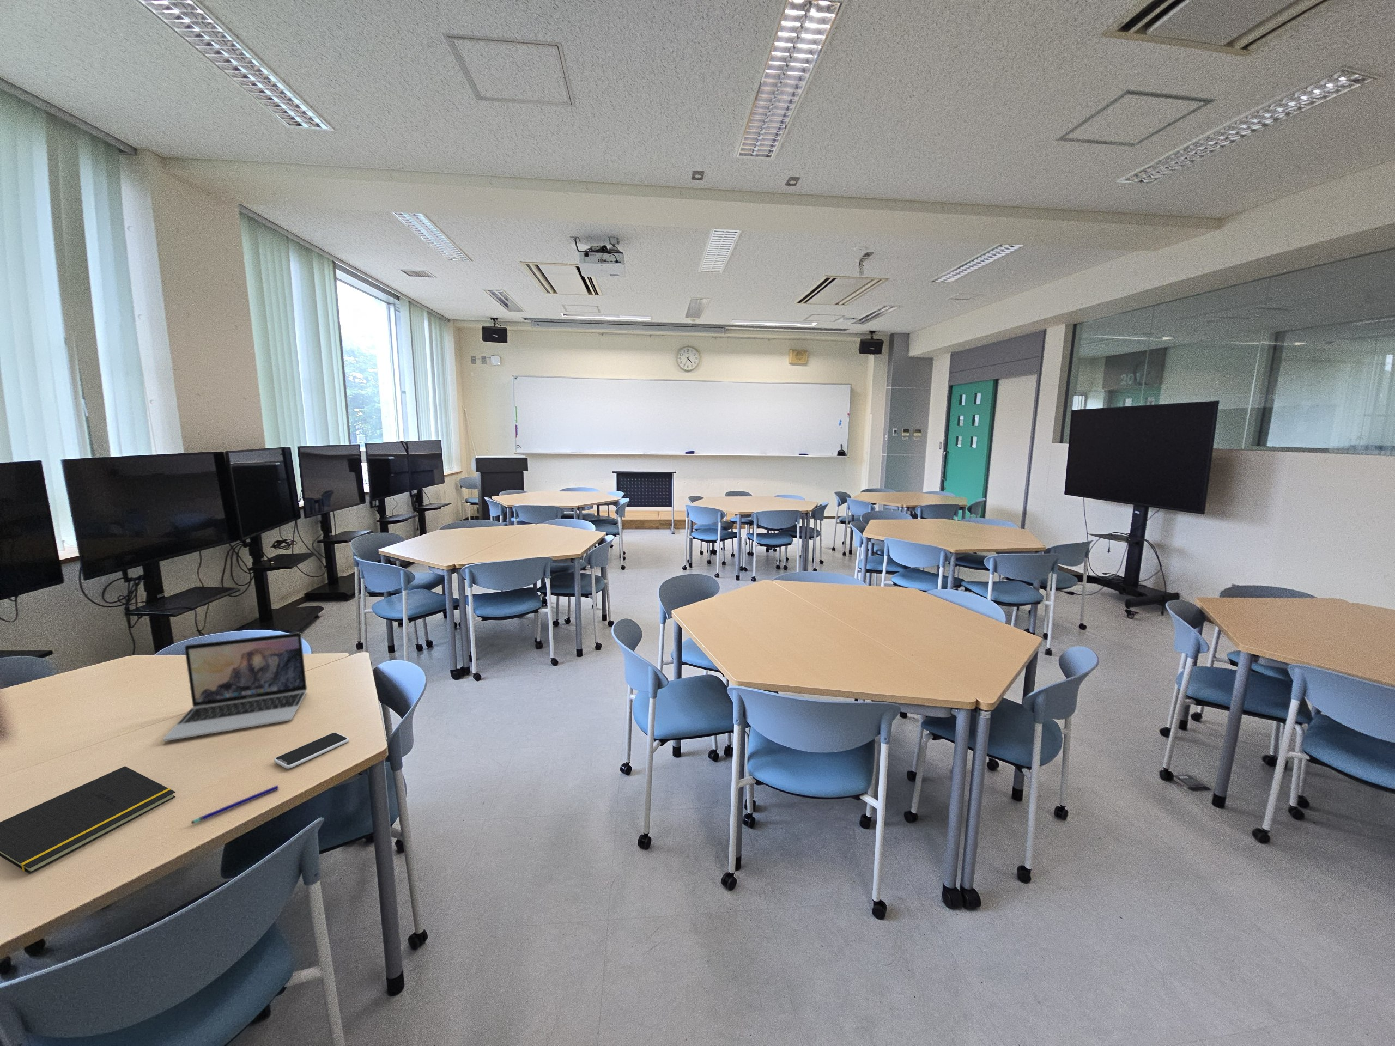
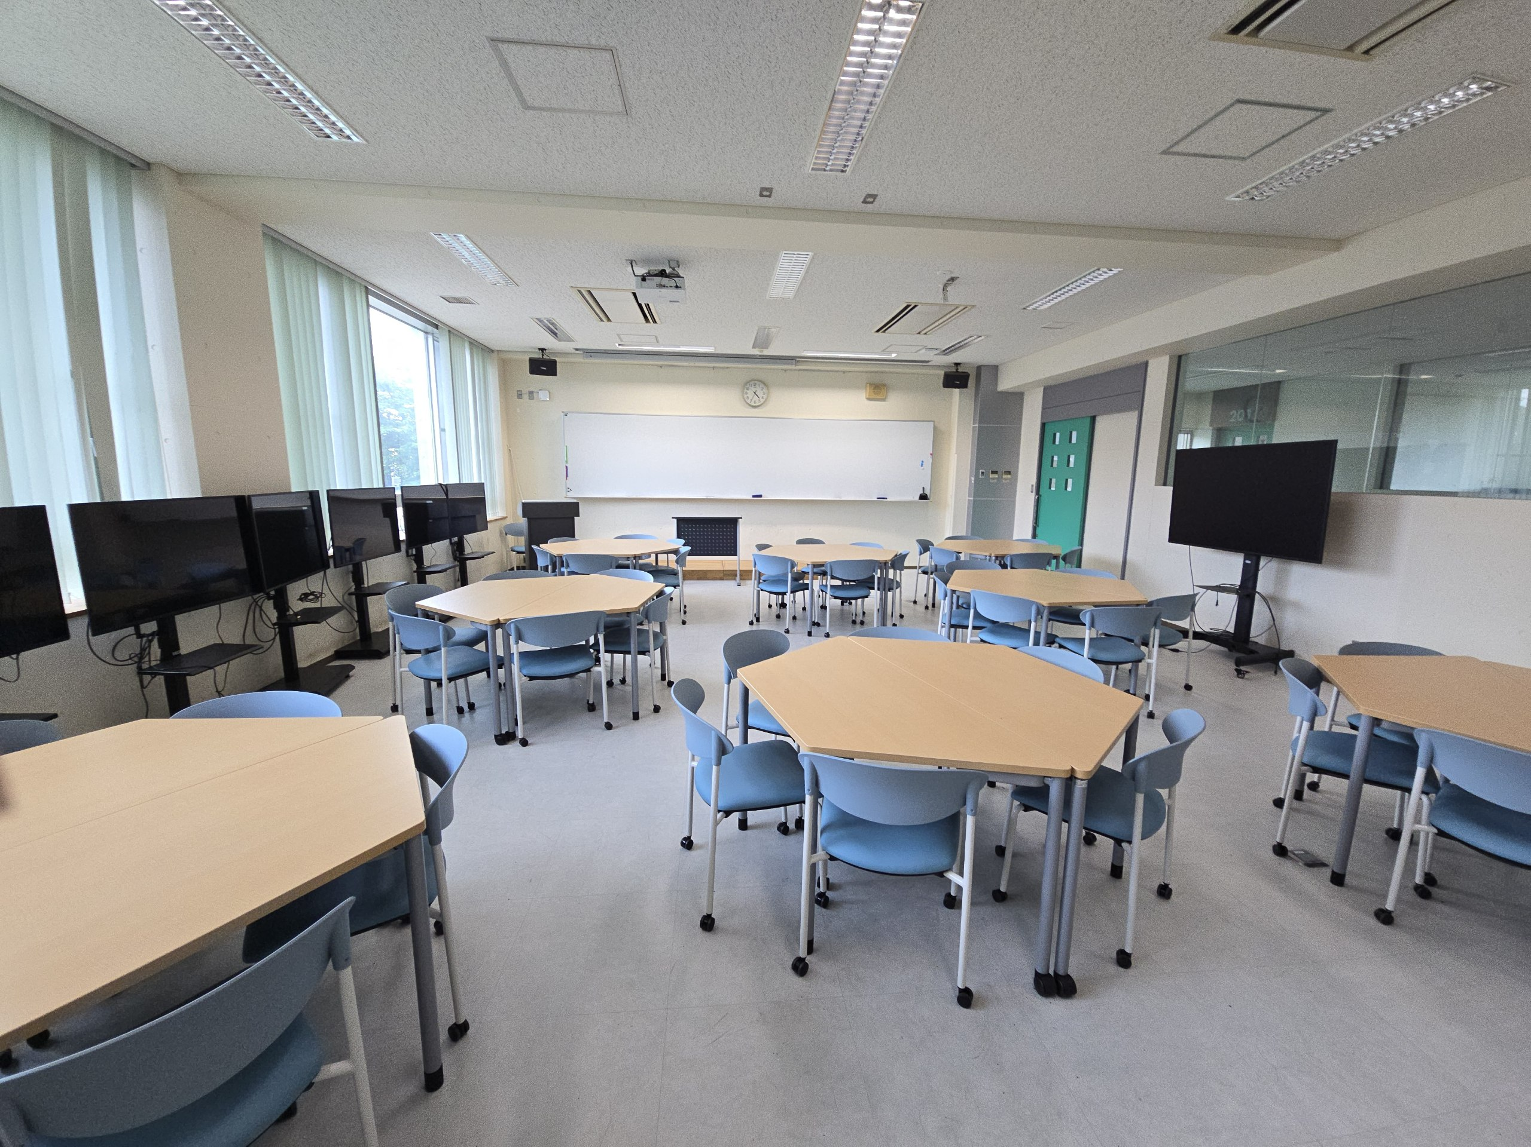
- pen [191,785,279,825]
- smartphone [274,732,349,769]
- notepad [0,766,176,875]
- laptop [163,632,308,742]
